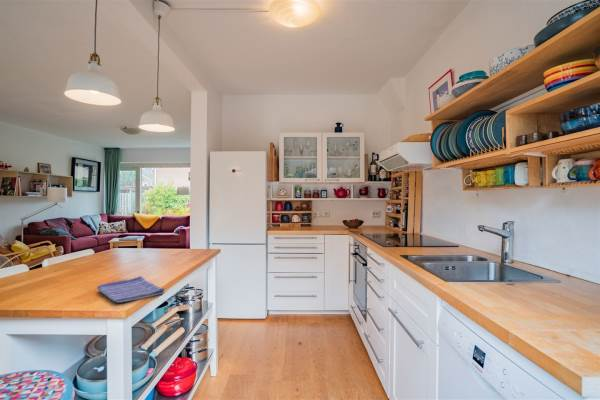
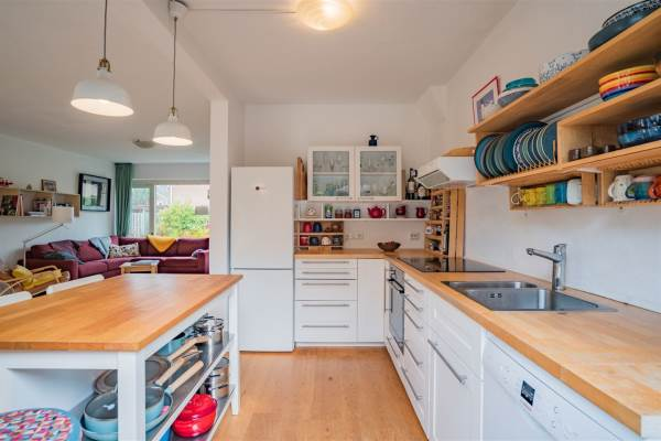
- dish towel [96,275,165,304]
